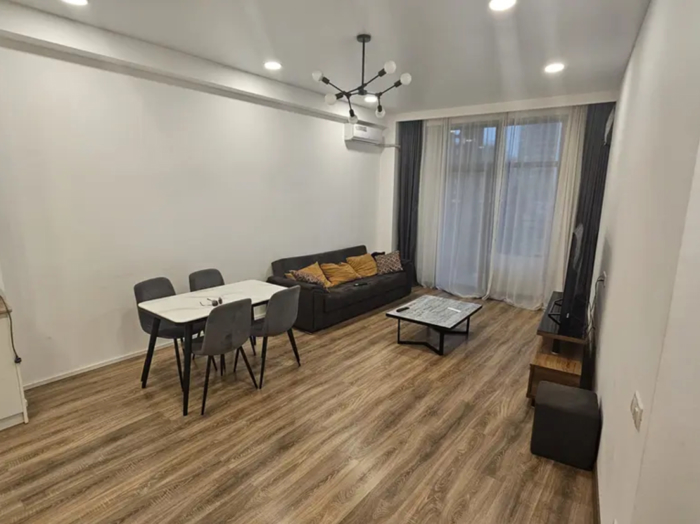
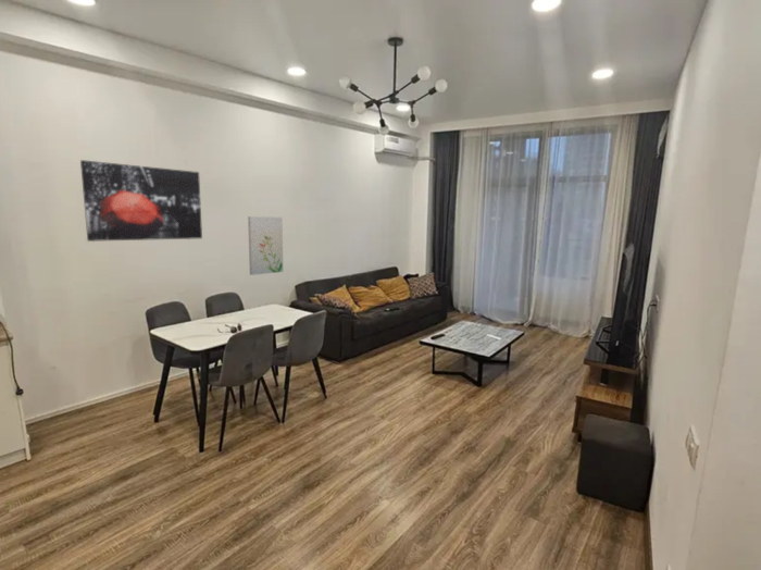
+ wall art [247,215,285,276]
+ wall art [79,159,203,243]
